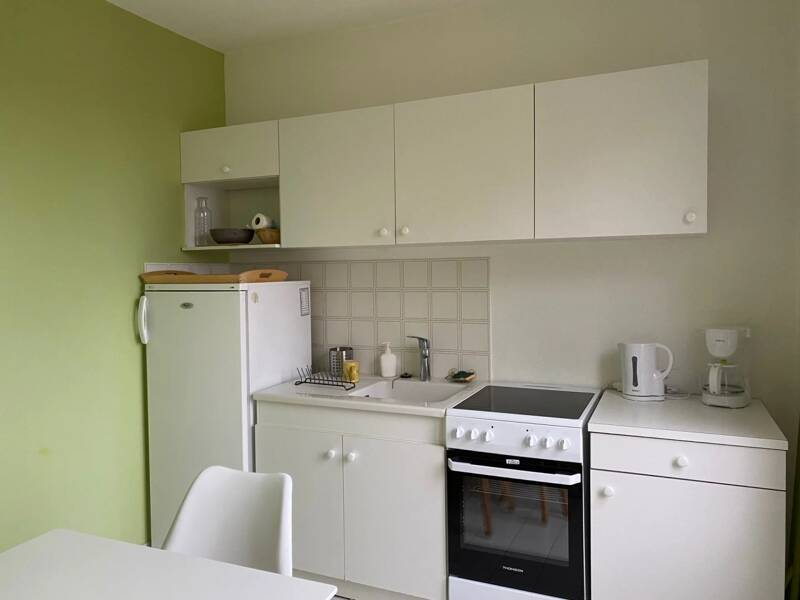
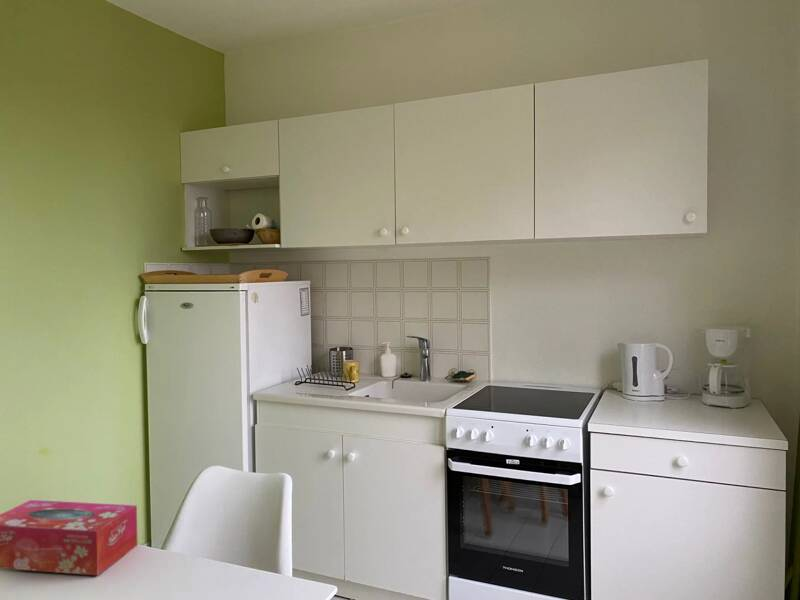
+ tissue box [0,499,139,576]
